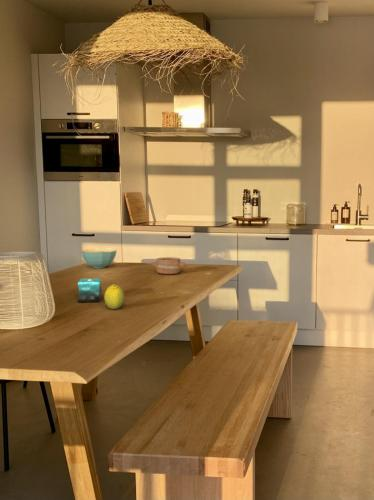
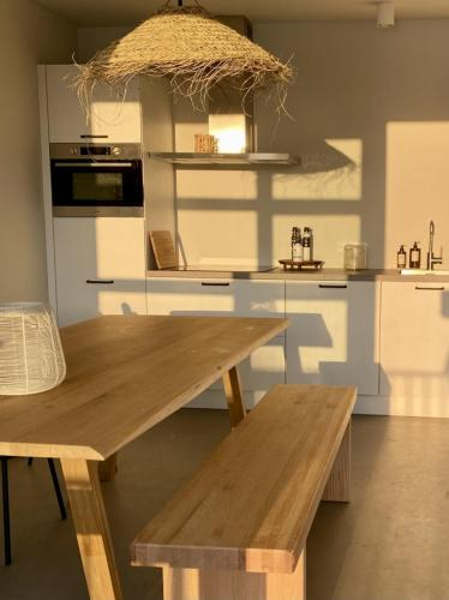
- cereal bowl [80,247,118,269]
- fruit [103,284,125,310]
- candle [77,276,103,303]
- pottery [150,256,186,275]
